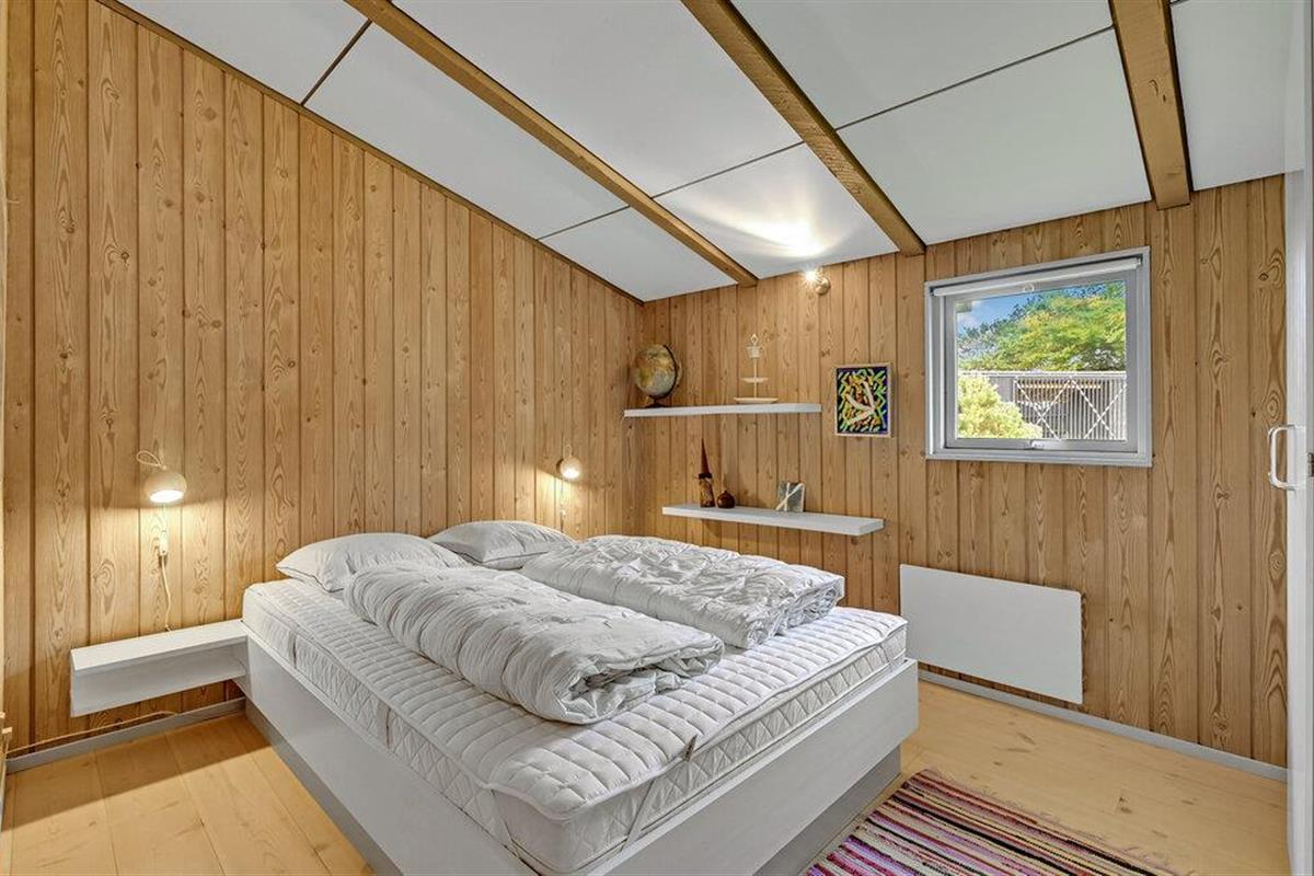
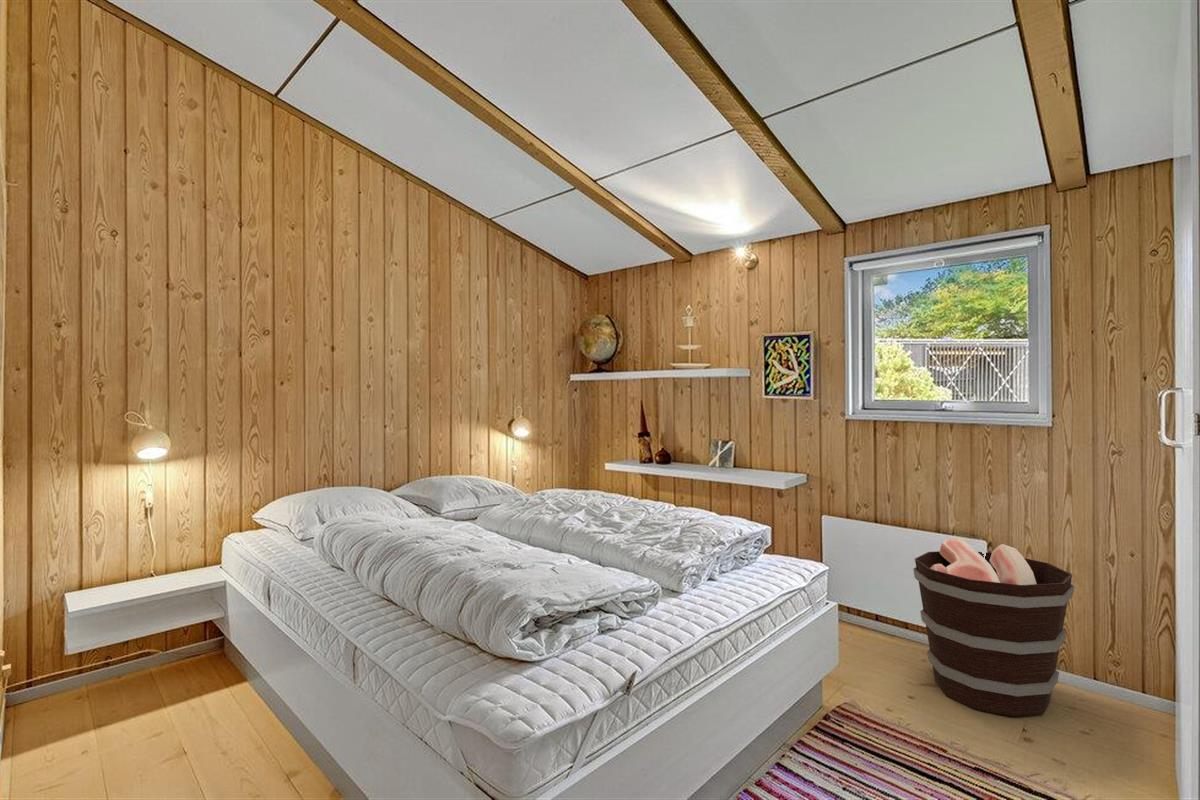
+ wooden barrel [912,538,1075,718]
